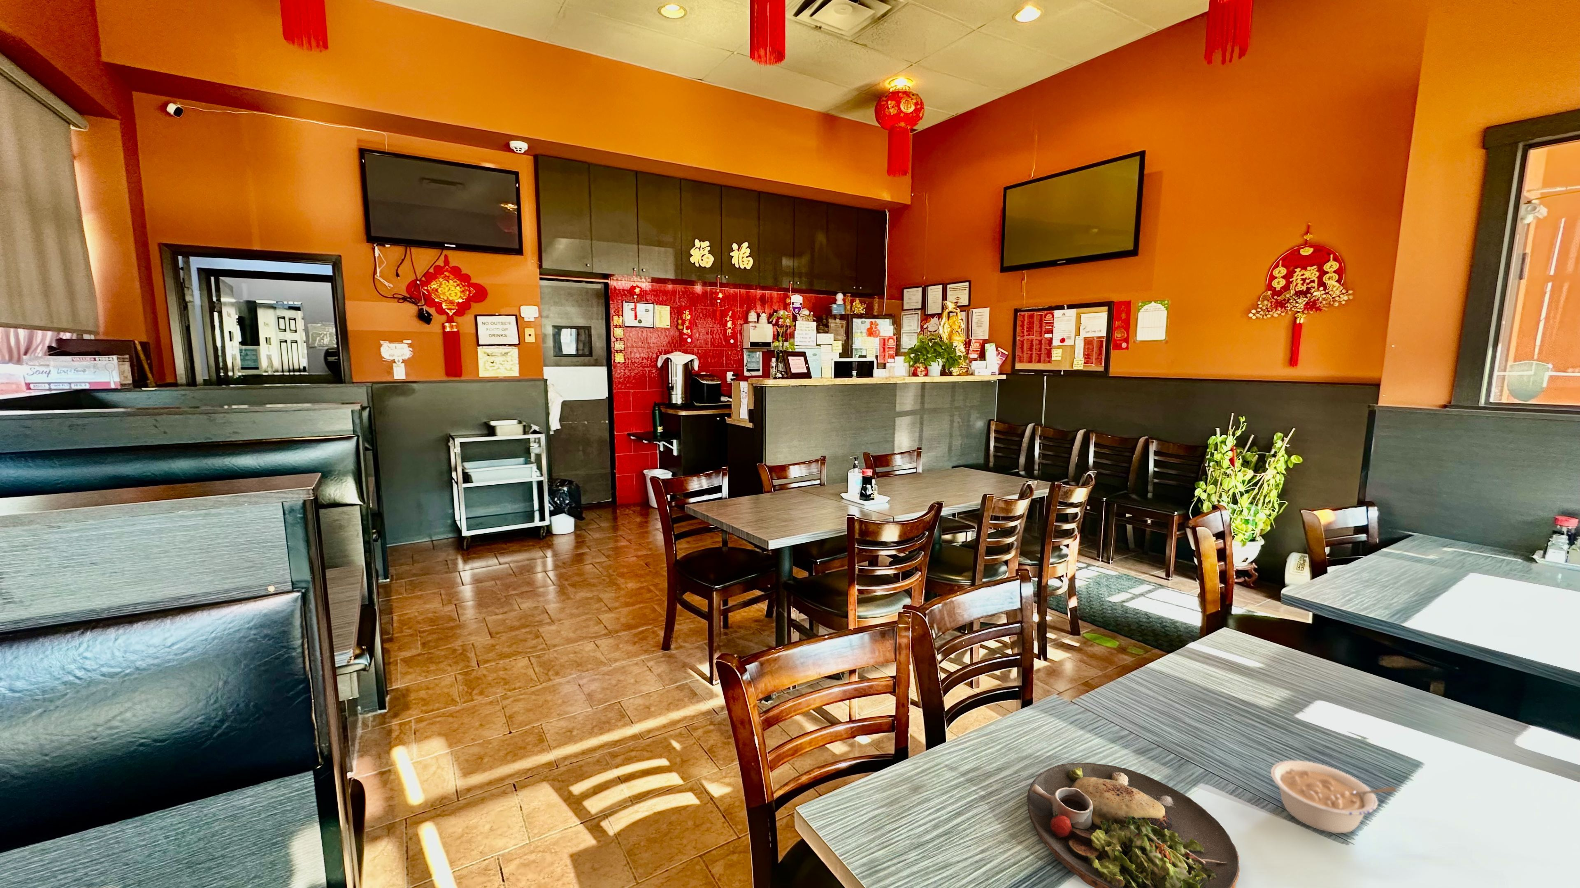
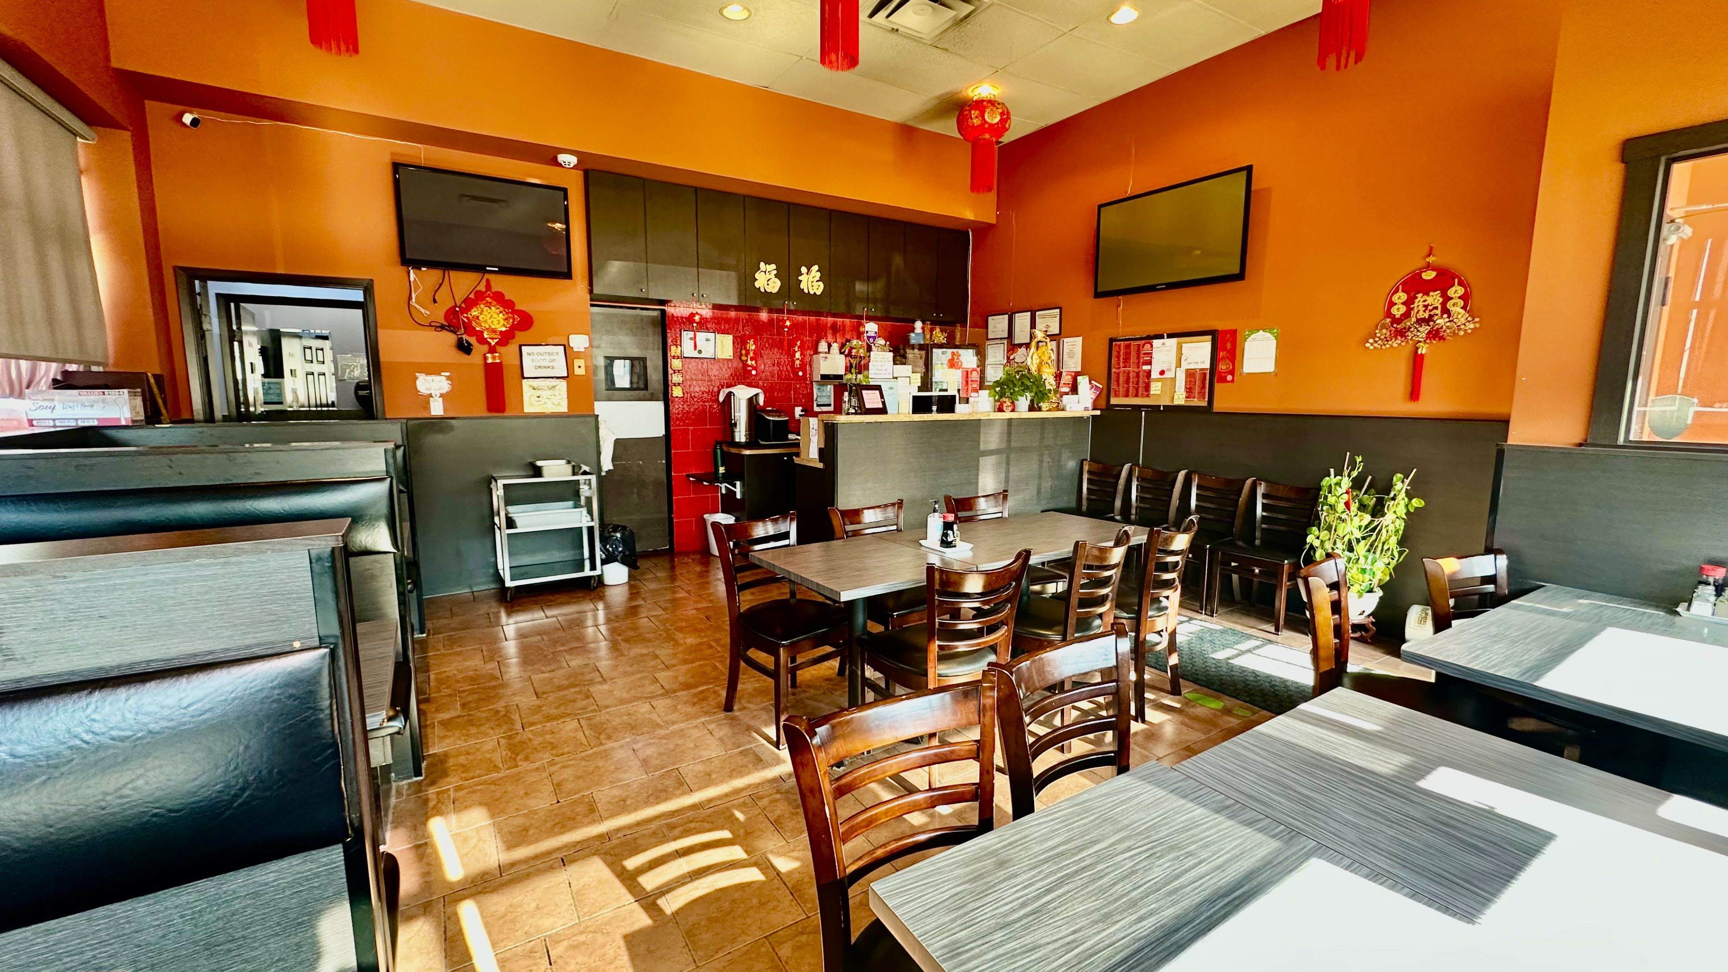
- dinner plate [1027,762,1240,888]
- legume [1270,760,1398,834]
